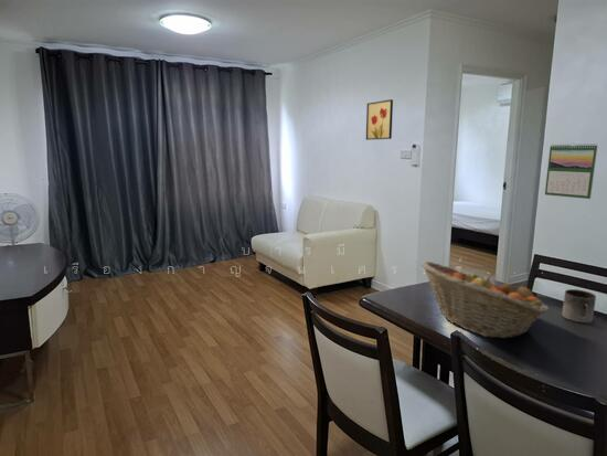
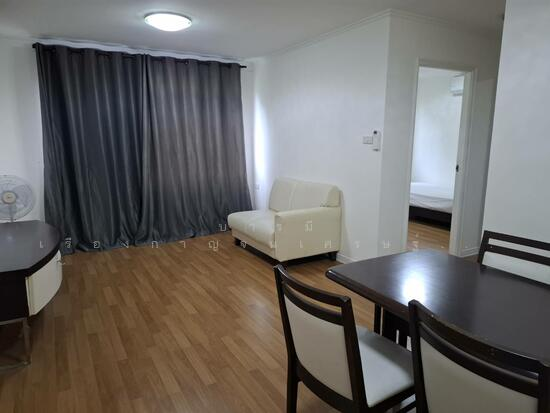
- calendar [544,142,598,200]
- mug [561,288,597,324]
- wall art [365,98,394,141]
- fruit basket [419,261,551,339]
